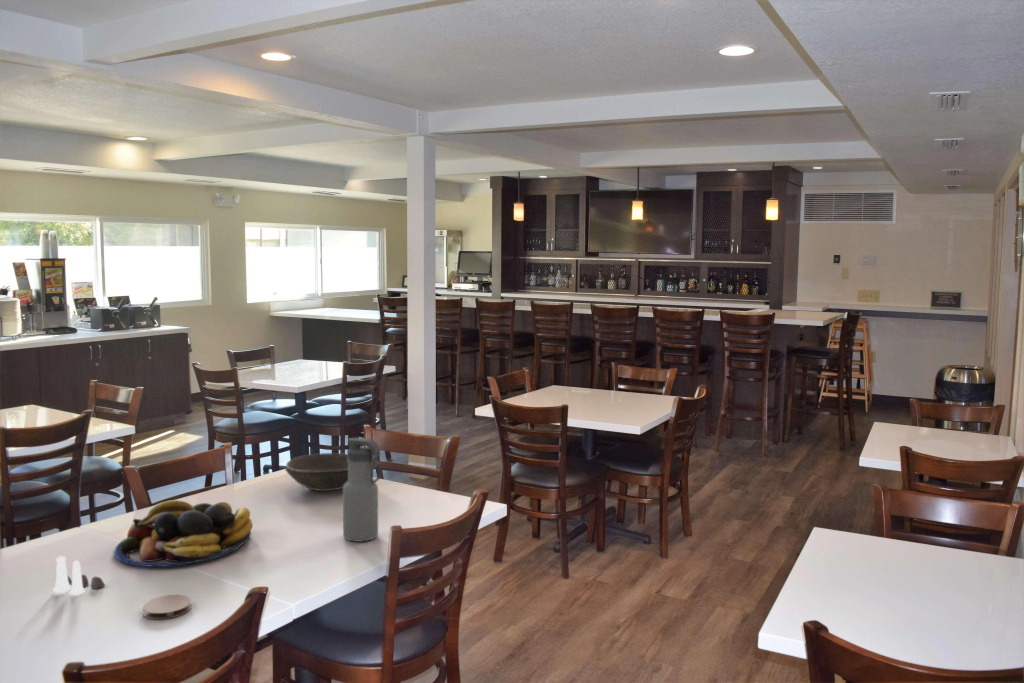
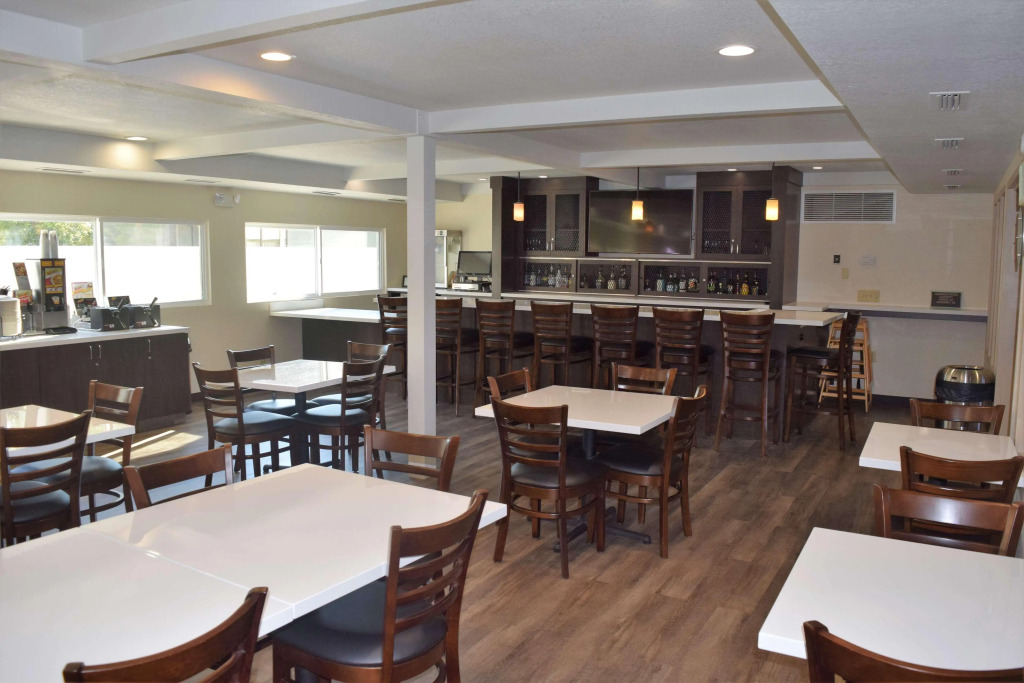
- water bottle [342,437,381,543]
- bowl [284,452,349,492]
- salt and pepper shaker set [52,555,106,596]
- coaster [142,594,192,620]
- fruit bowl [113,499,254,568]
